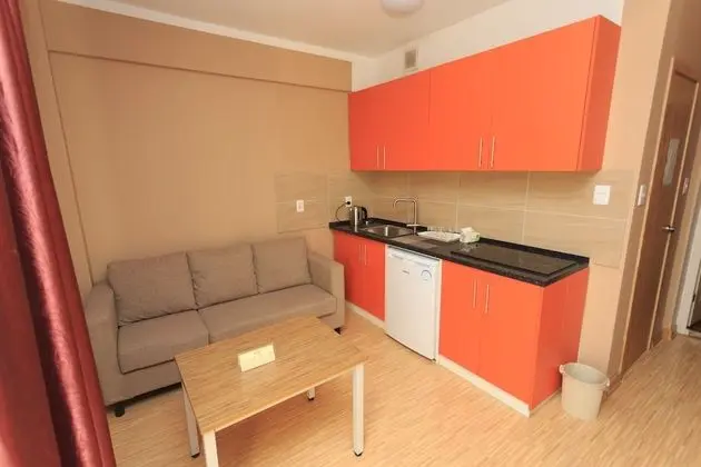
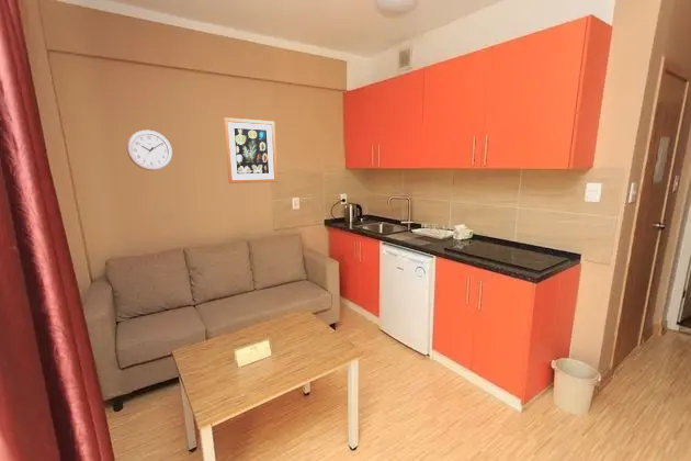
+ wall clock [126,130,173,171]
+ wall art [223,116,279,184]
